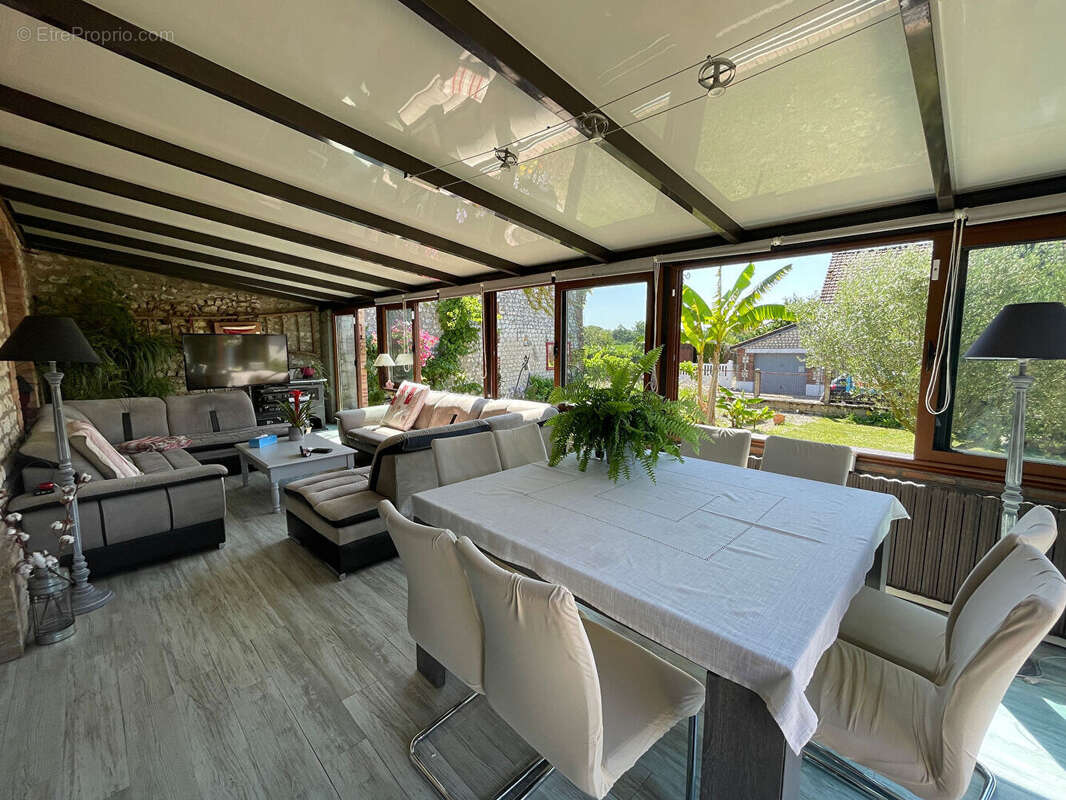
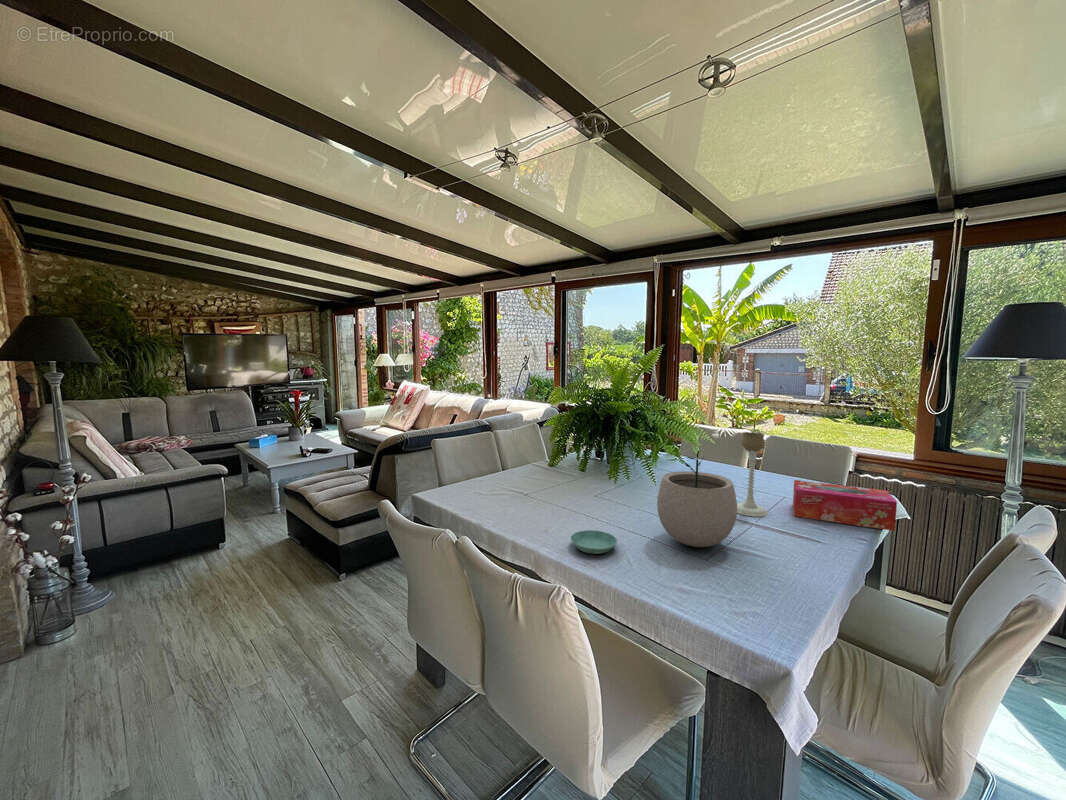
+ saucer [570,529,618,555]
+ plant pot [656,449,738,548]
+ candle holder [737,431,769,518]
+ tissue box [792,479,898,532]
